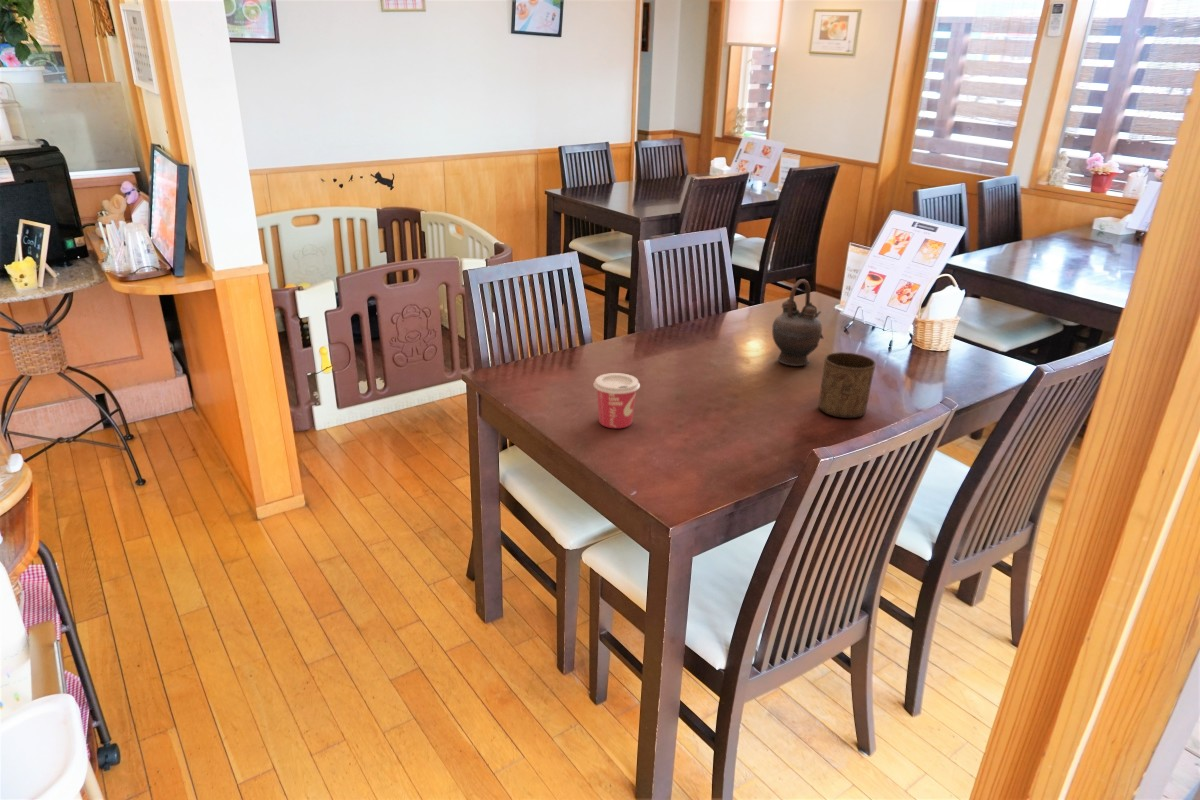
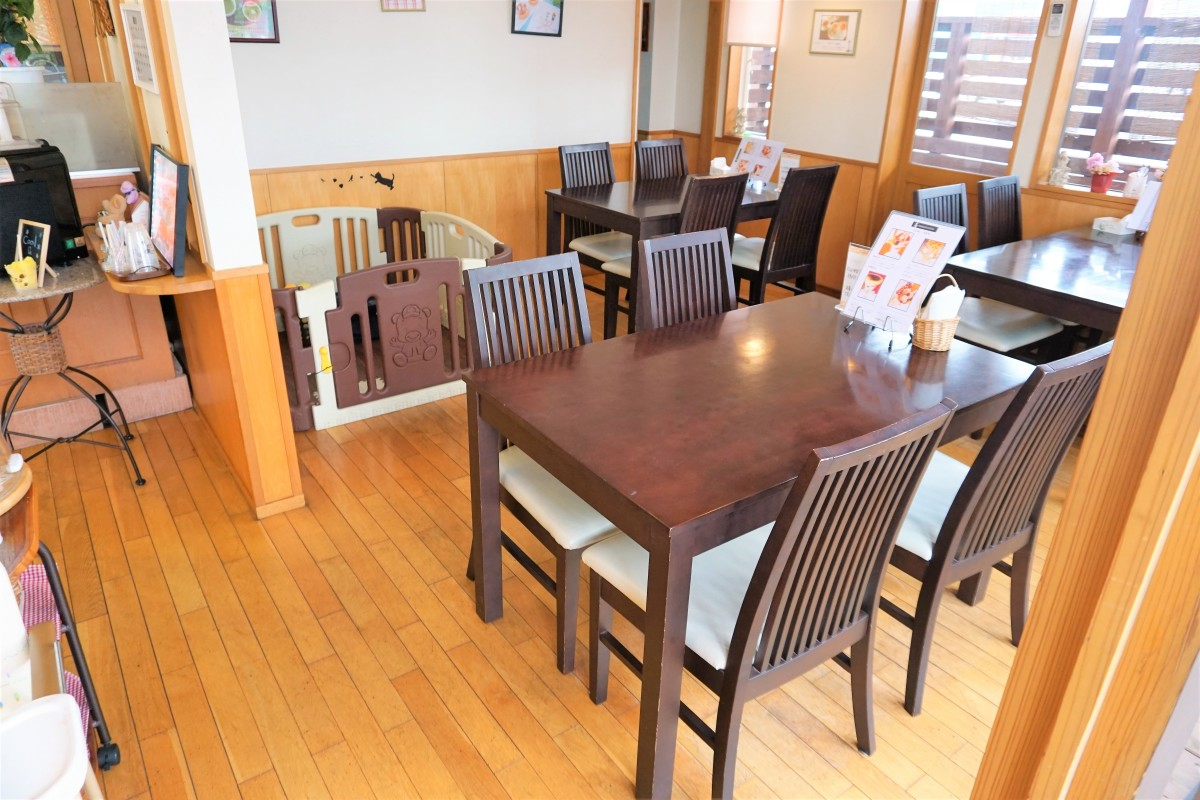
- teapot [771,278,825,367]
- cup [817,351,877,419]
- cup [592,372,641,429]
